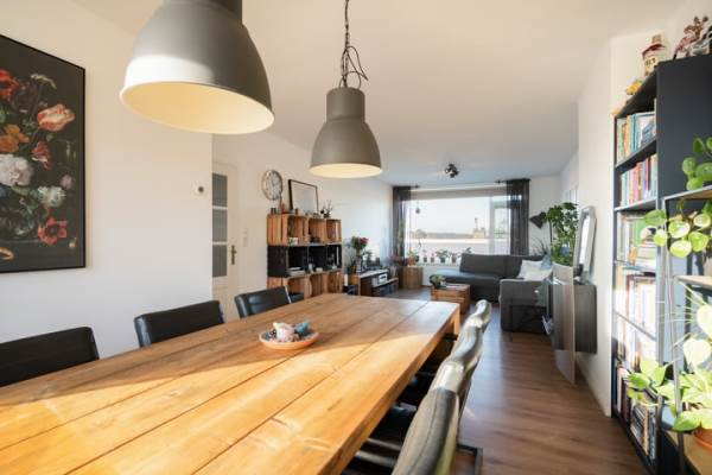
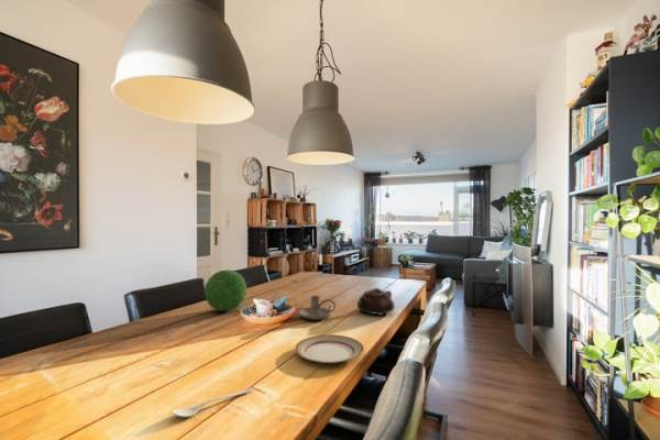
+ candle holder [298,295,337,321]
+ plate [294,333,365,364]
+ spoon [169,386,254,418]
+ decorative ball [204,268,248,312]
+ teapot [356,287,396,316]
